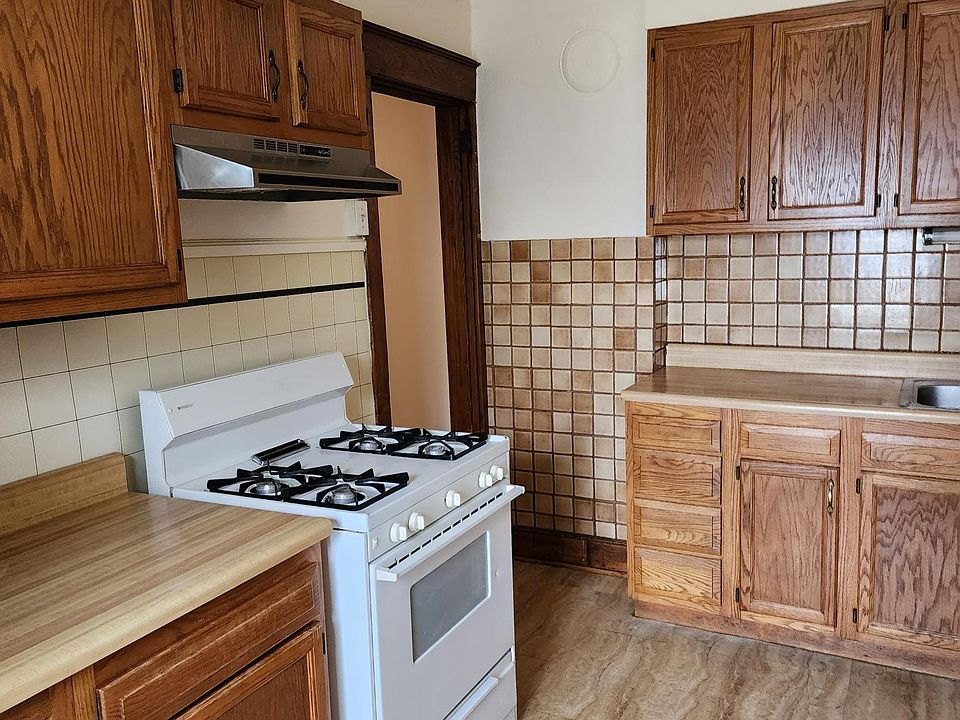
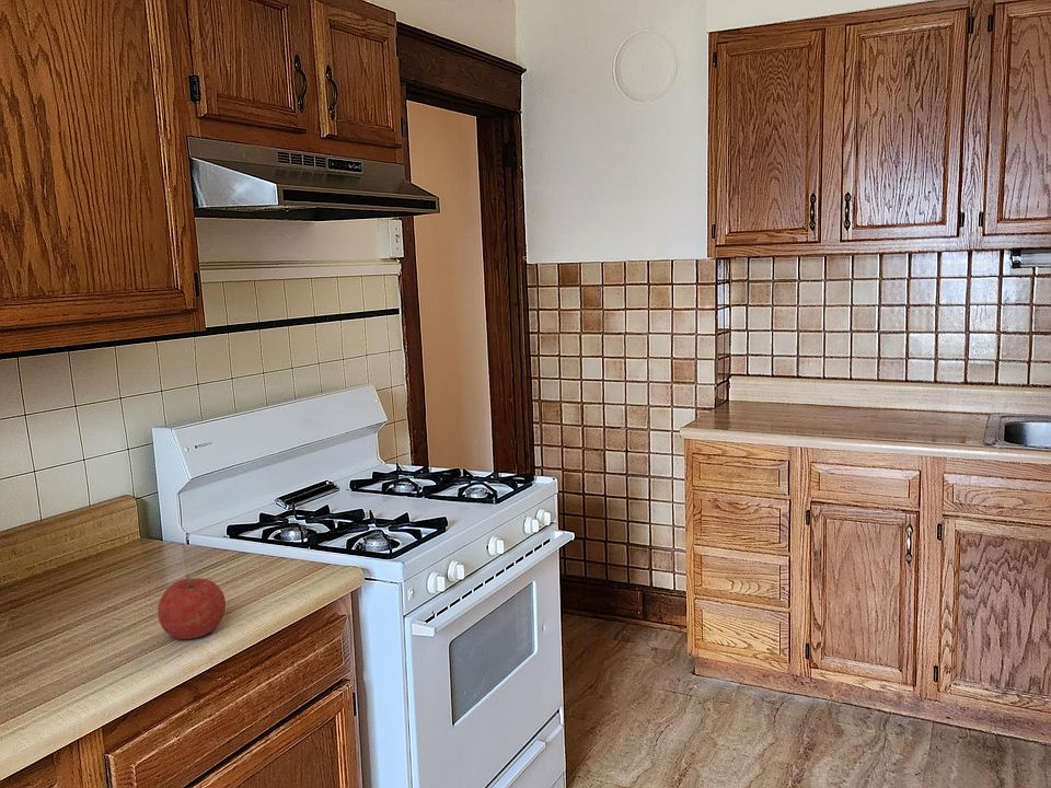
+ fruit [157,572,227,640]
